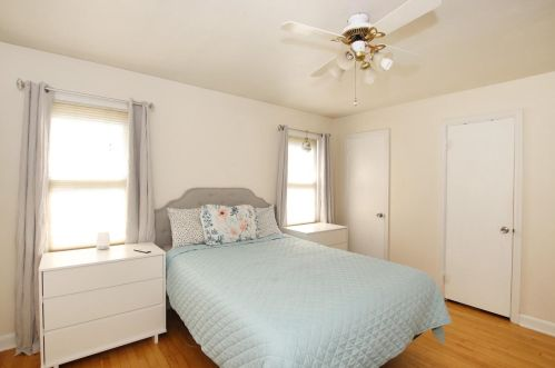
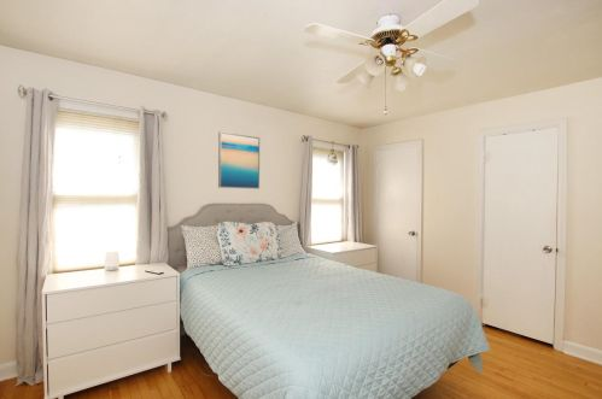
+ wall art [217,130,261,190]
